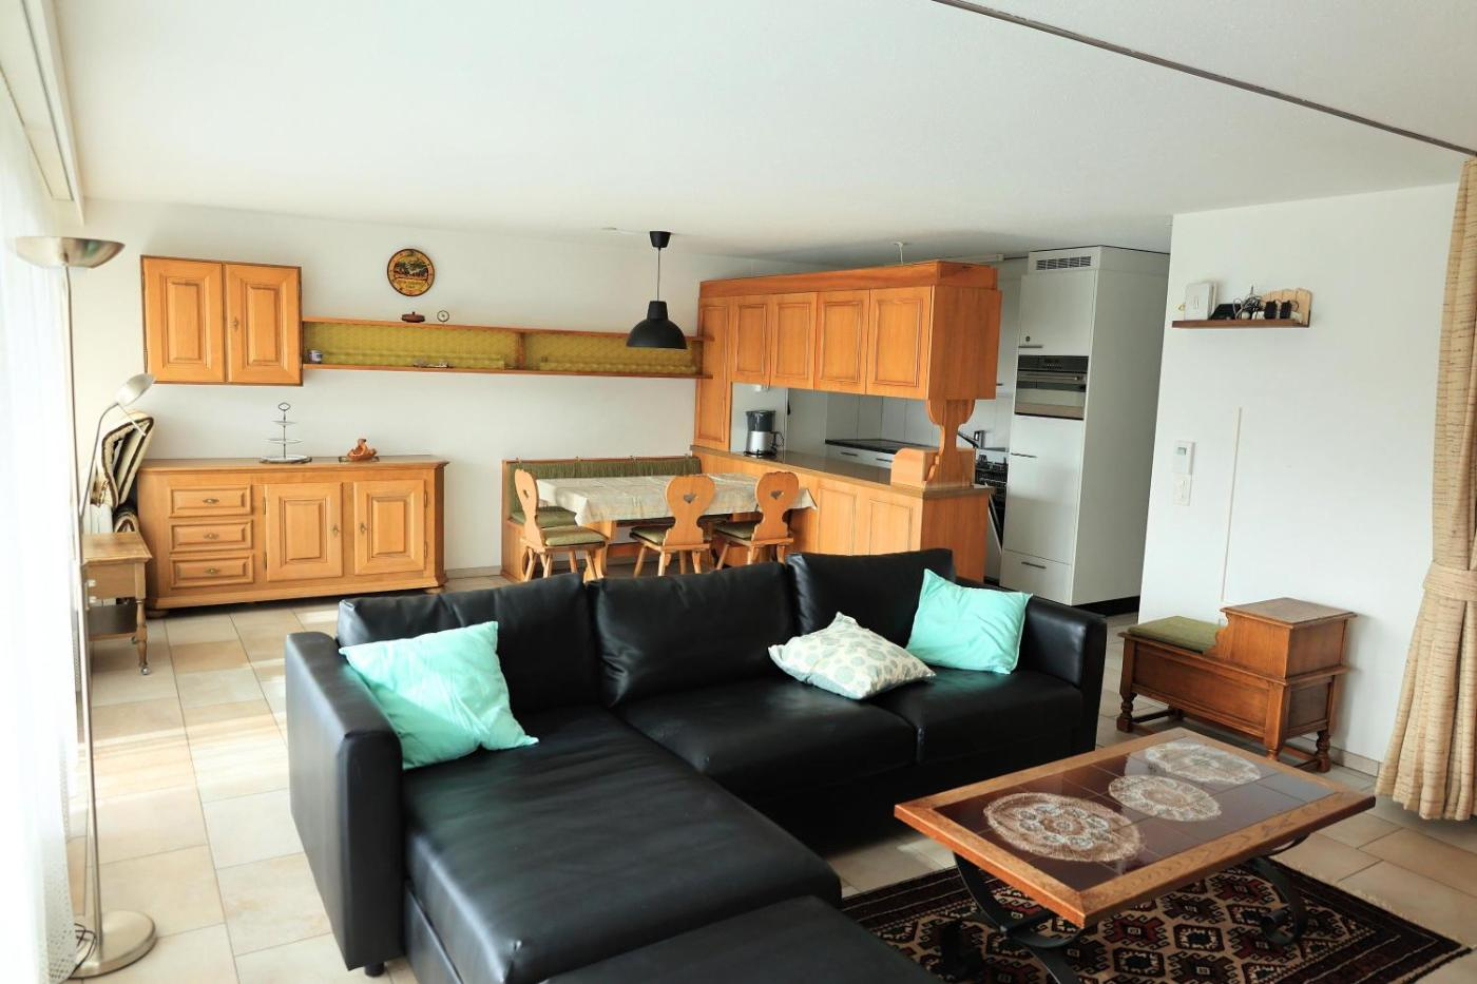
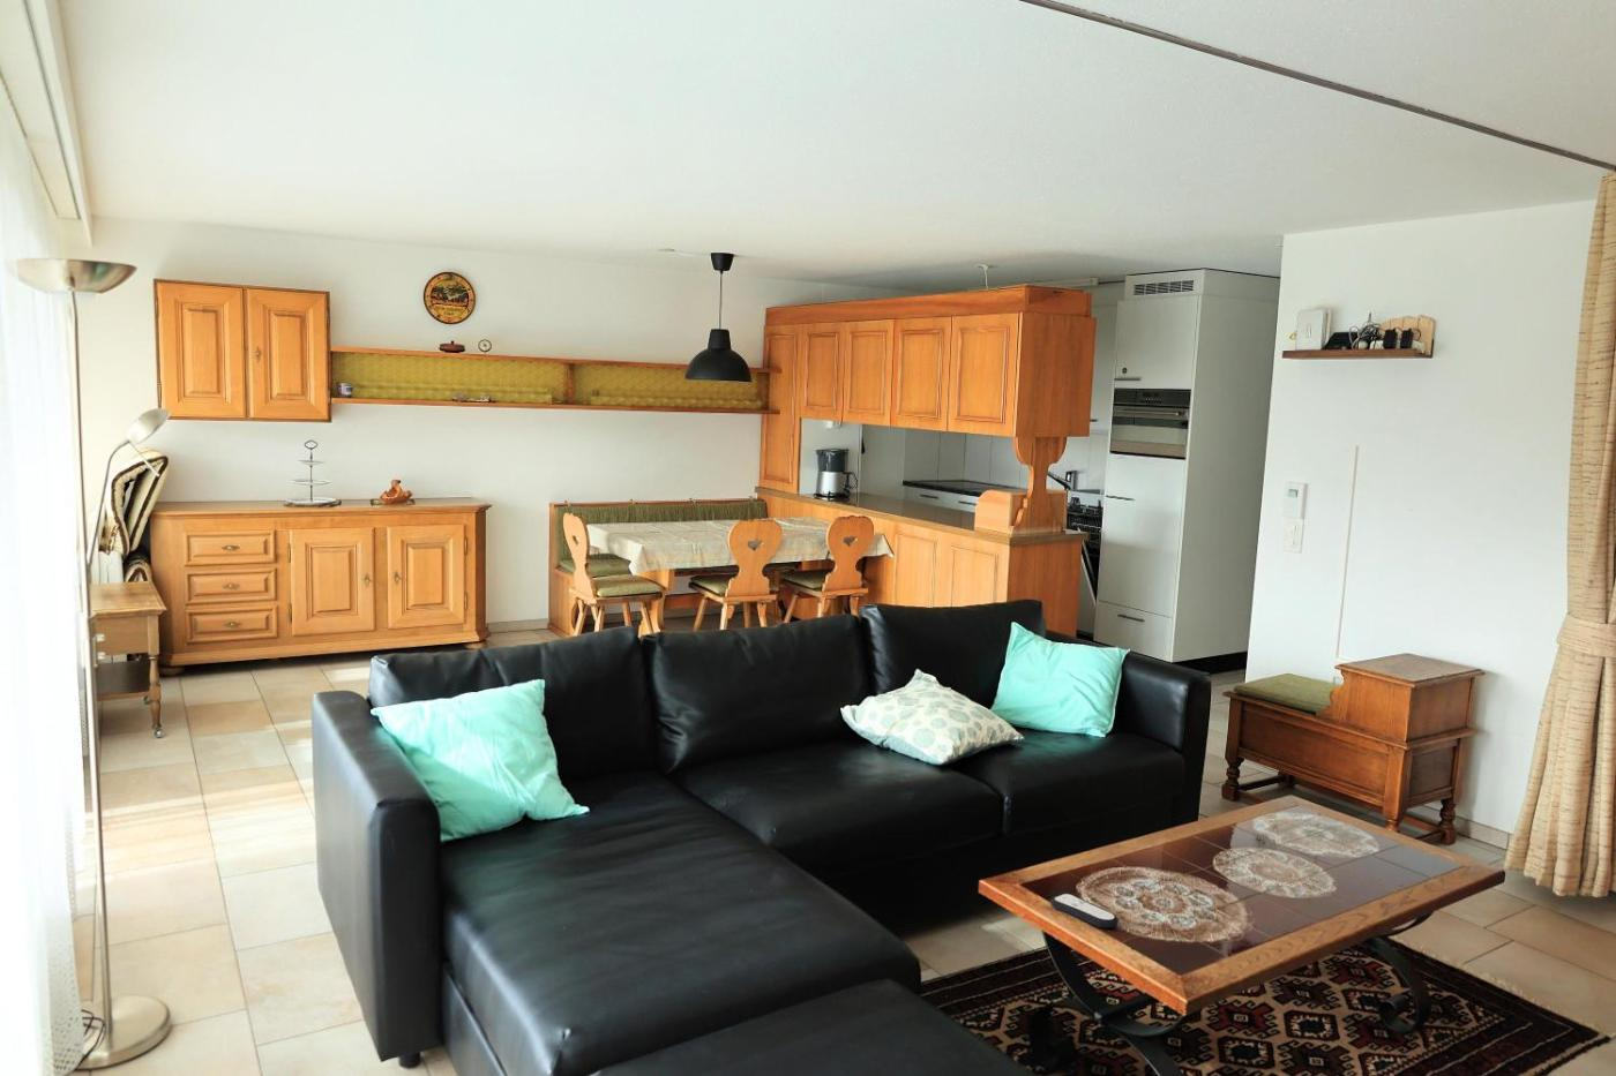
+ remote control [1049,892,1120,929]
